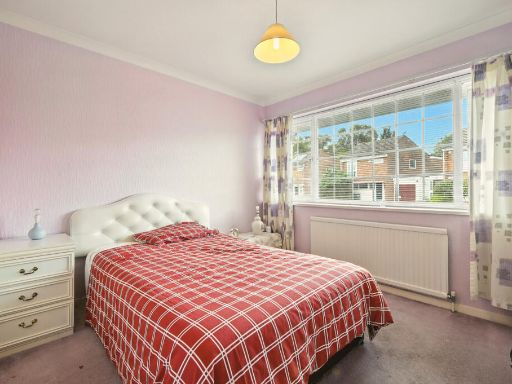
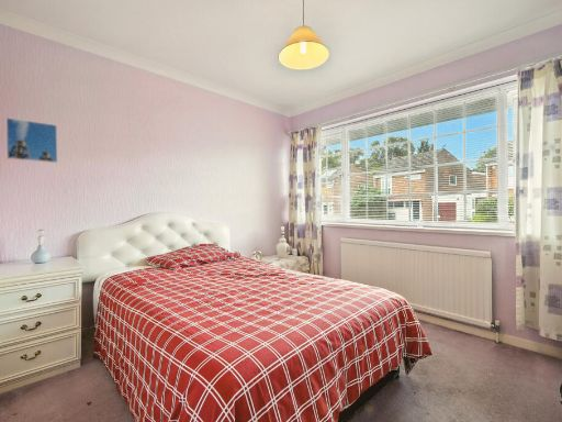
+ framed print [5,116,58,164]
